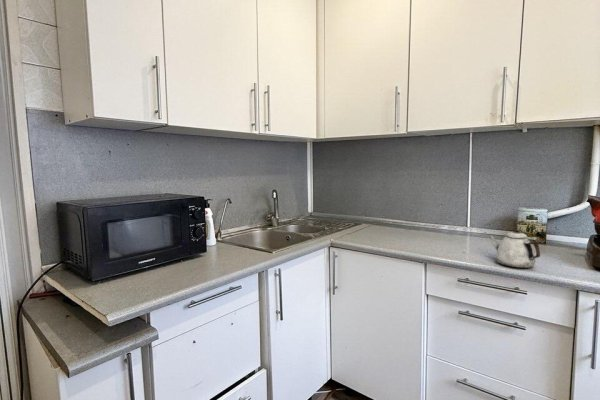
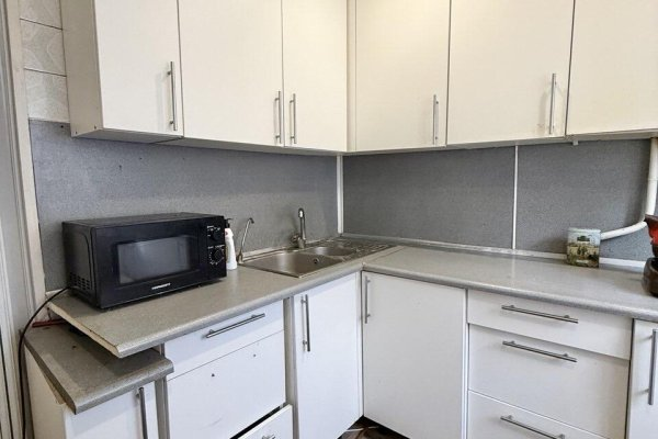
- teapot [488,229,541,269]
